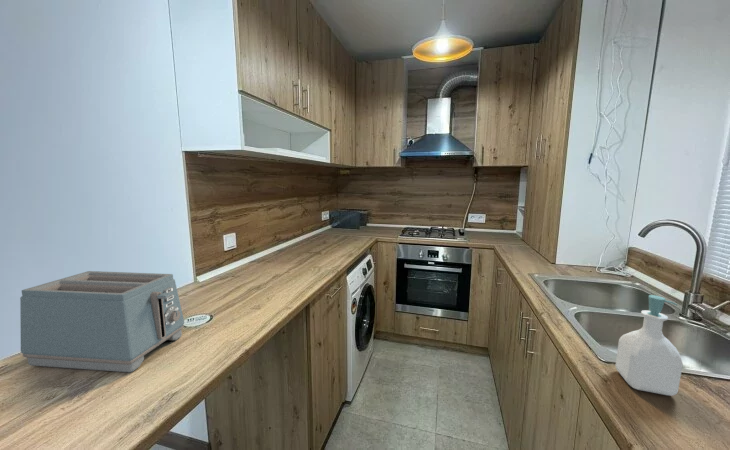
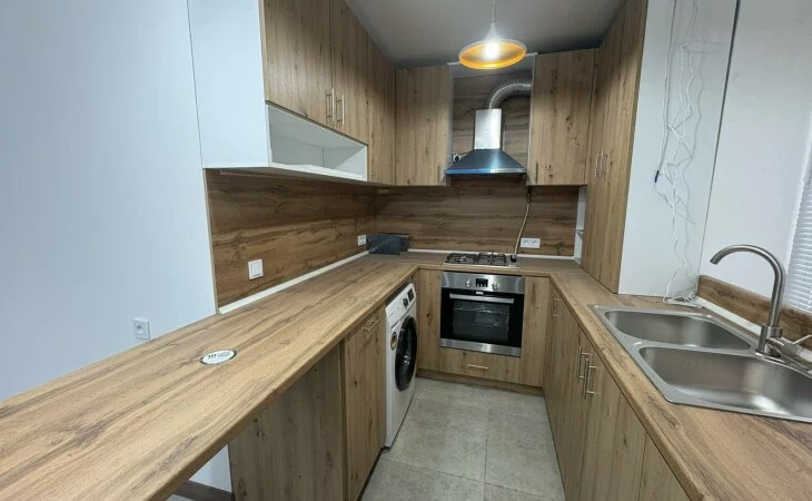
- soap bottle [614,294,684,397]
- toaster [19,270,185,373]
